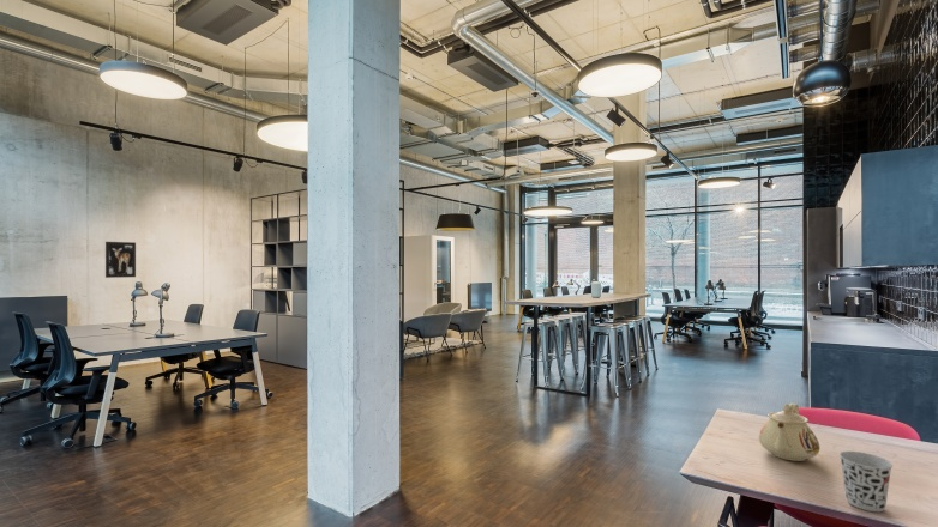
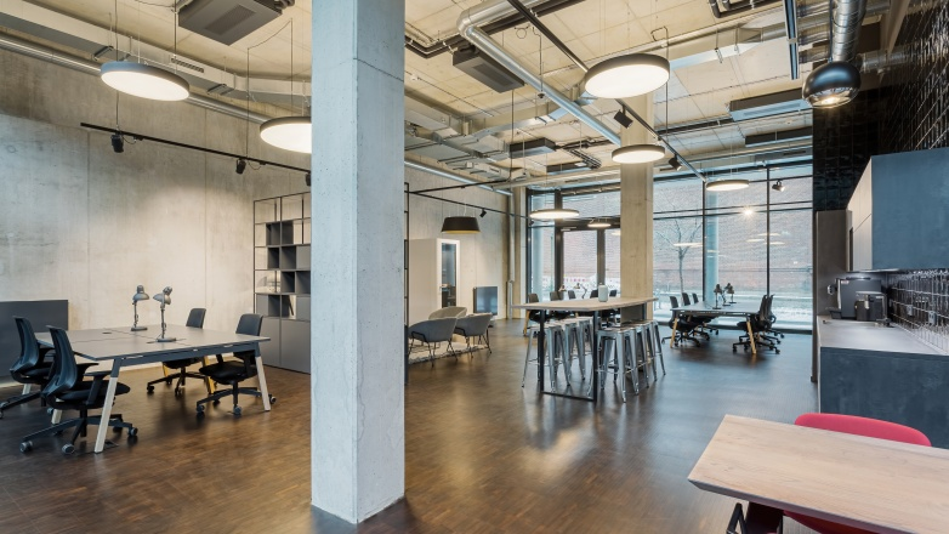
- wall art [104,241,137,279]
- teapot [758,402,820,462]
- cup [838,450,894,513]
